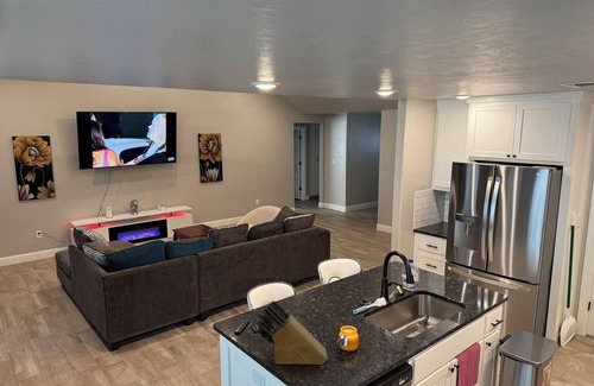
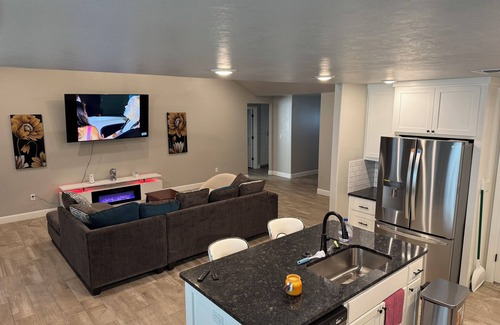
- knife block [255,299,328,366]
